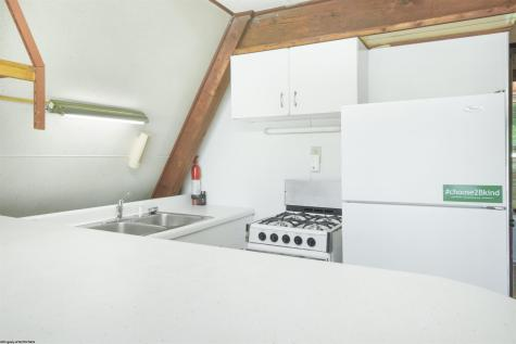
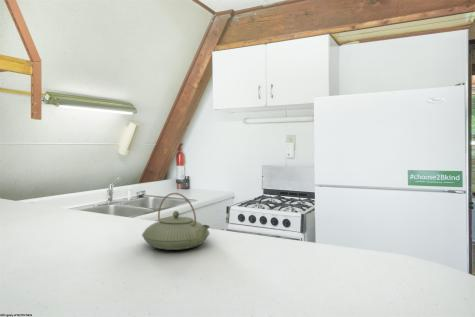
+ teapot [141,192,211,251]
